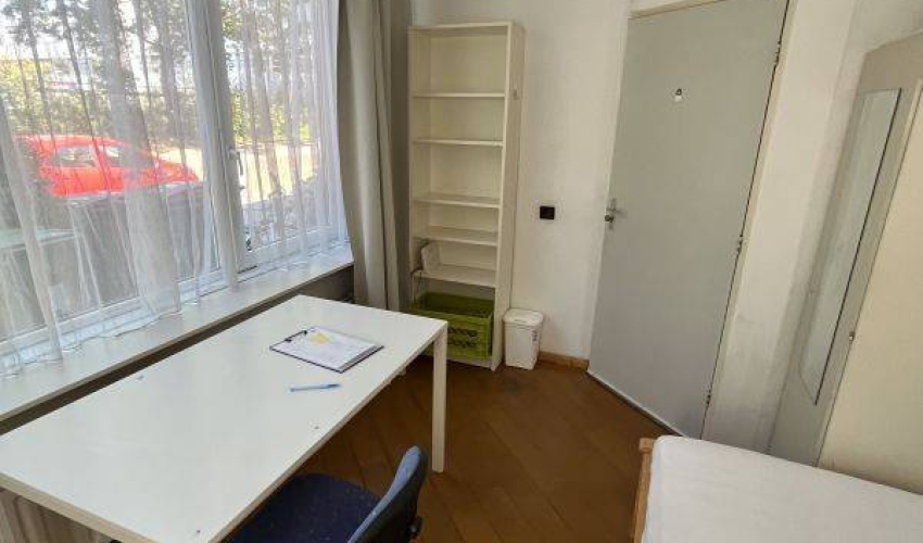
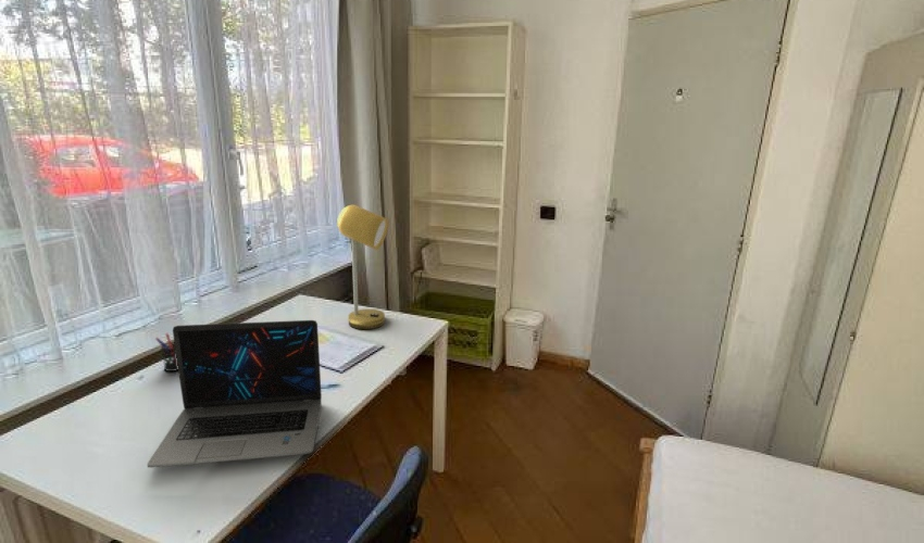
+ pen holder [154,332,178,372]
+ laptop [147,319,323,469]
+ desk lamp [336,203,389,330]
